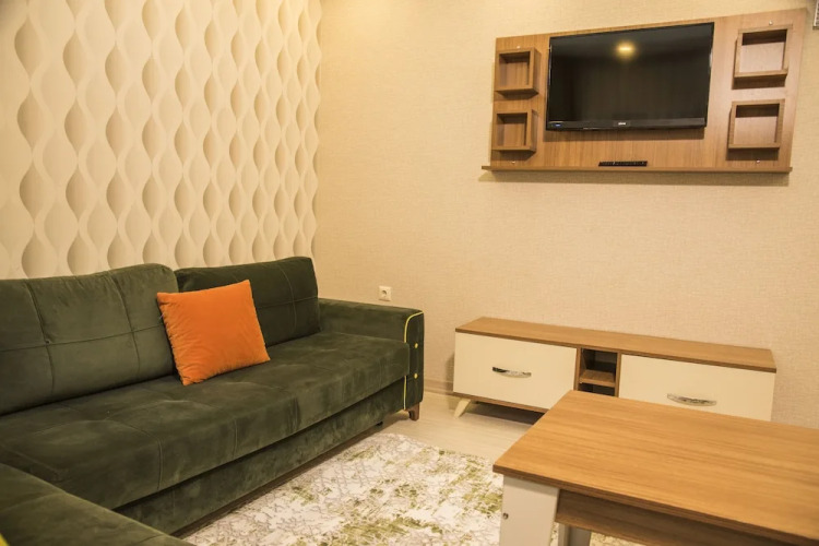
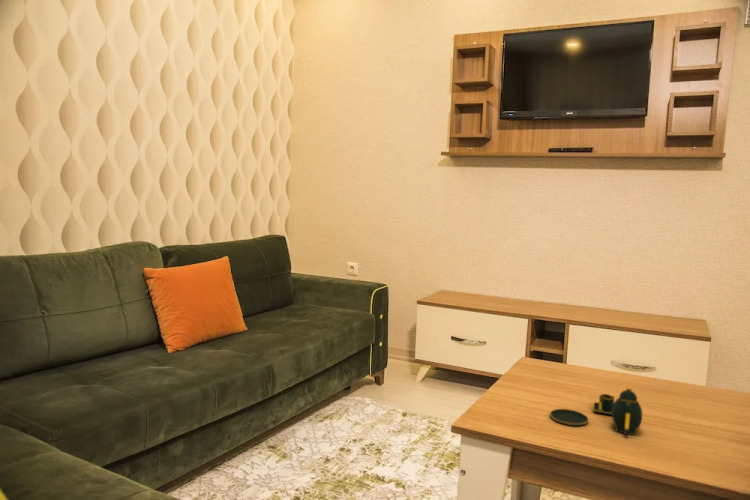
+ teapot [549,386,643,436]
